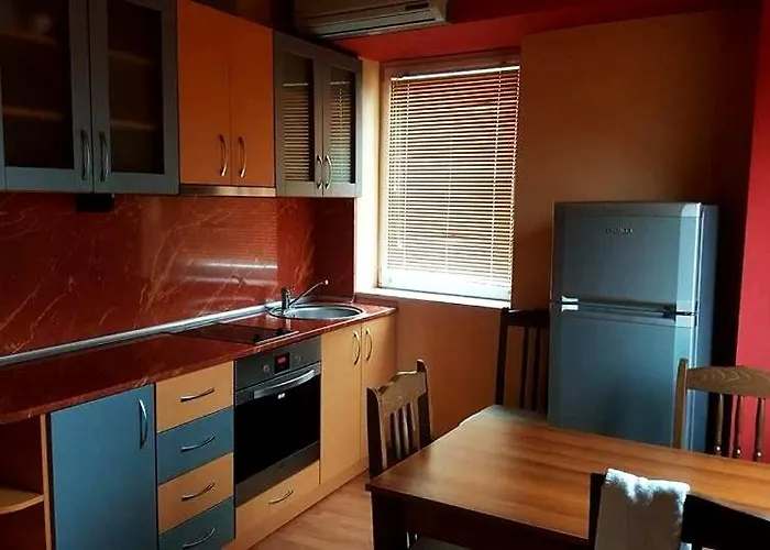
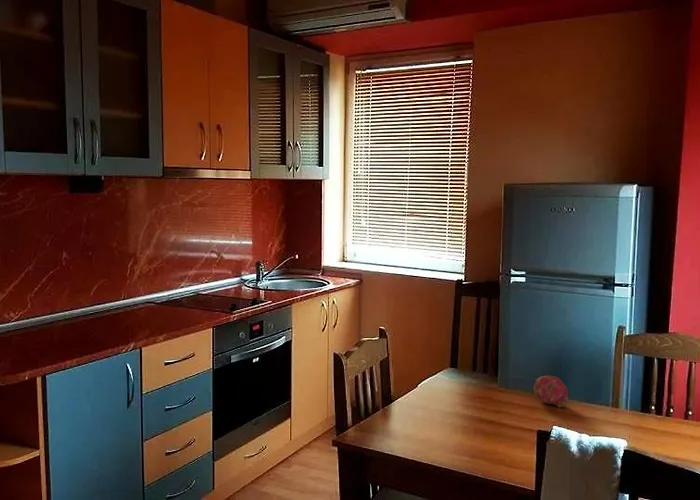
+ fruit [532,374,570,409]
